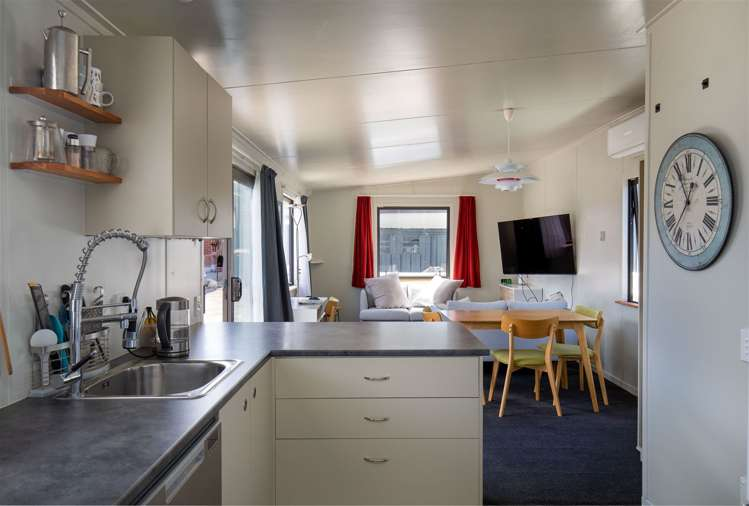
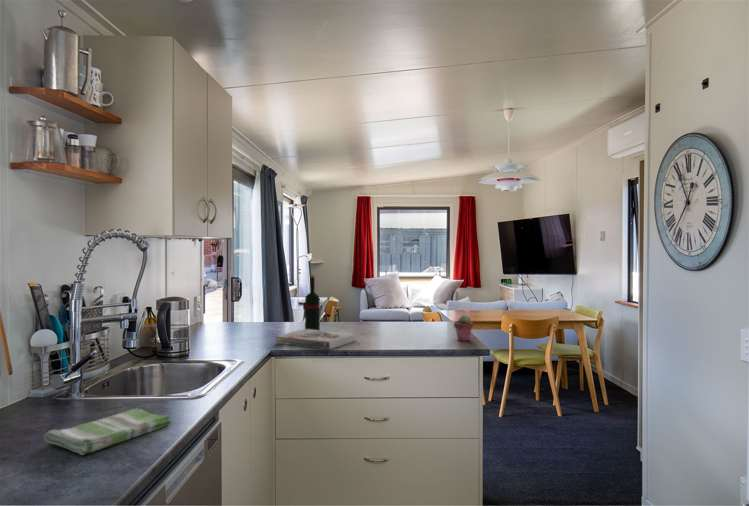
+ book [275,328,357,350]
+ dish towel [43,408,172,456]
+ potted succulent [453,314,474,342]
+ wine bottle [300,274,321,331]
